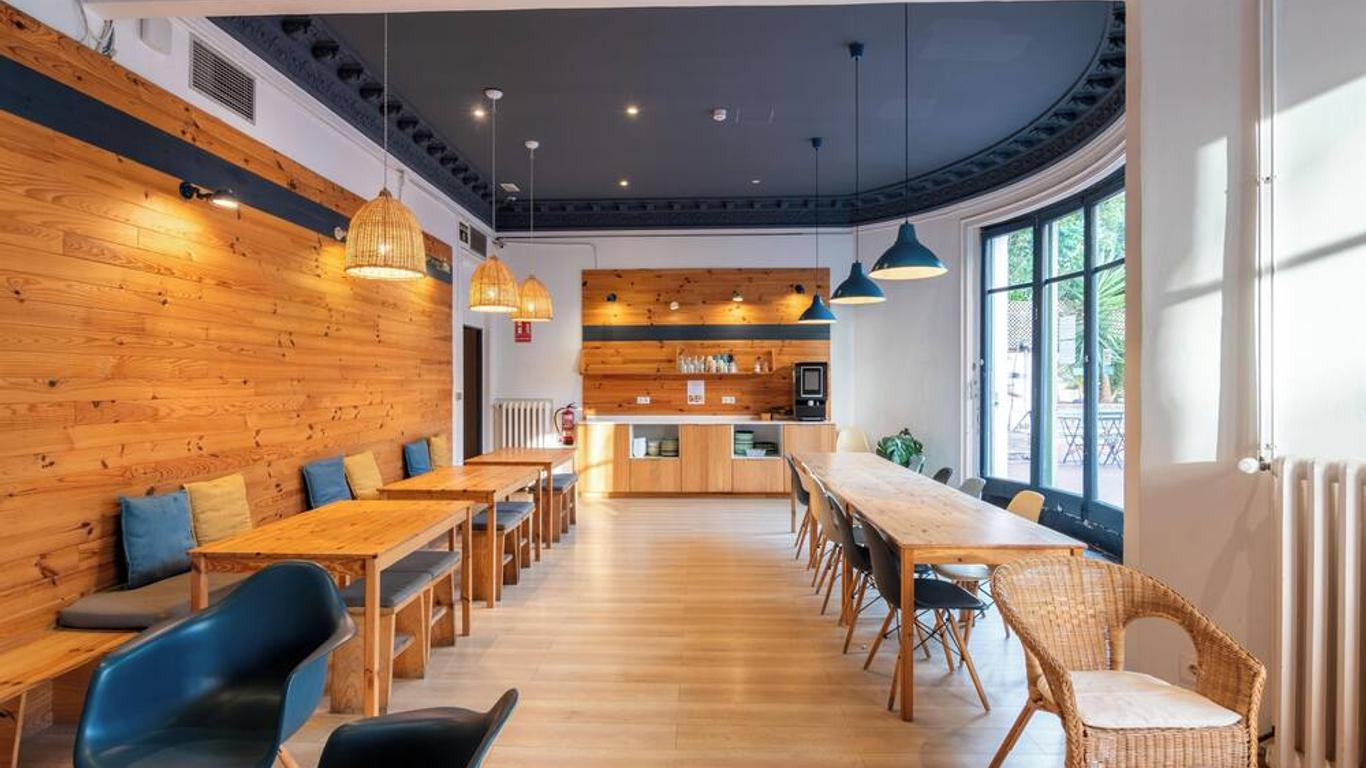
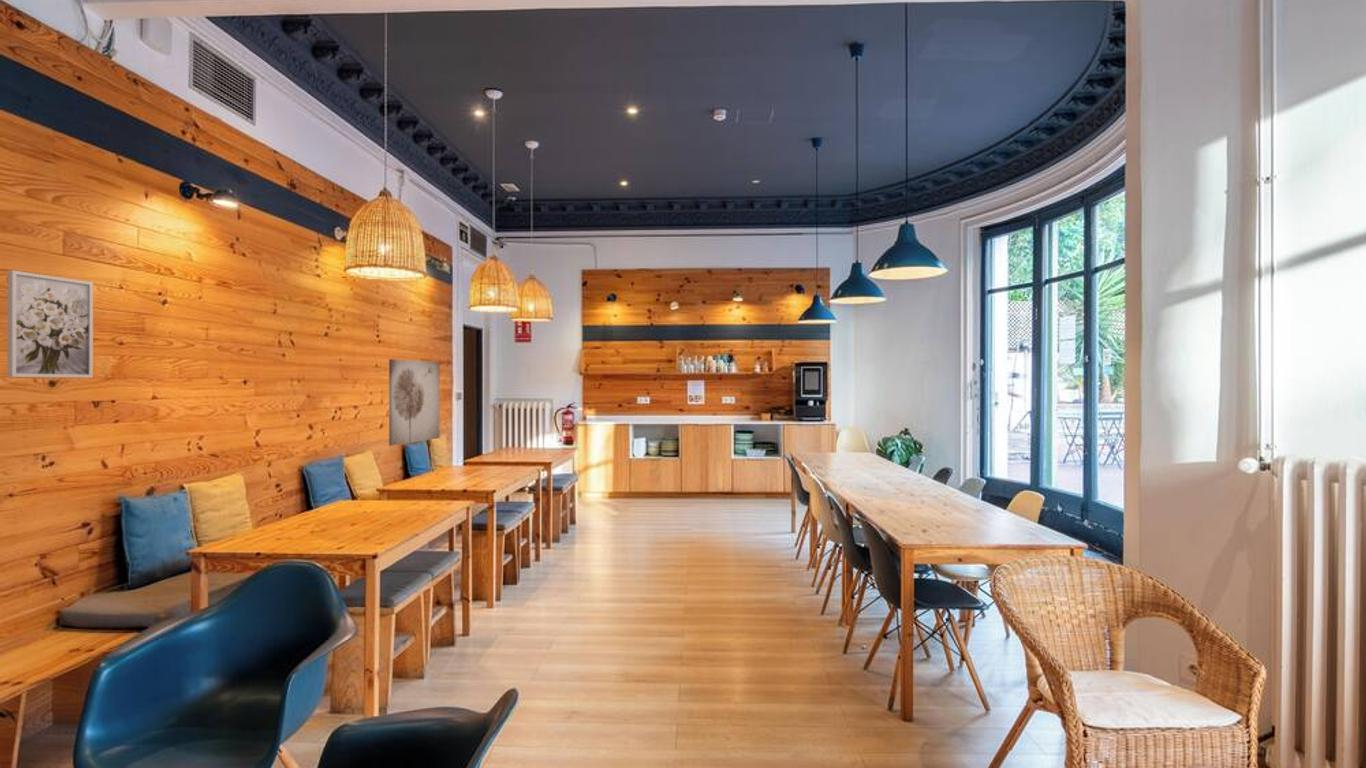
+ wall art [6,269,94,379]
+ wall art [388,358,440,447]
